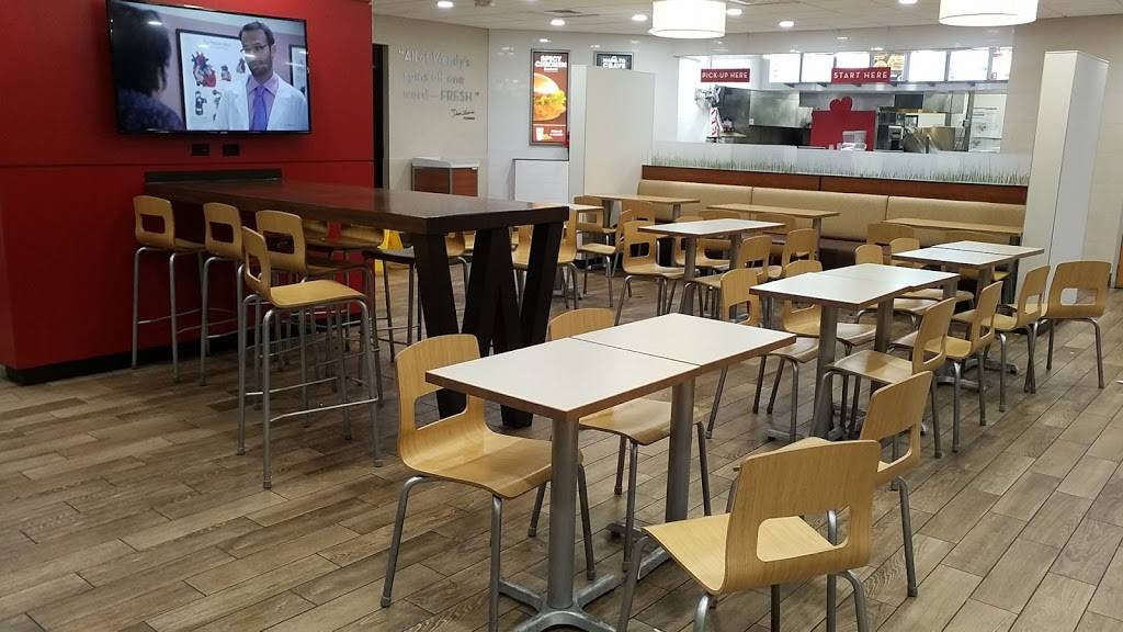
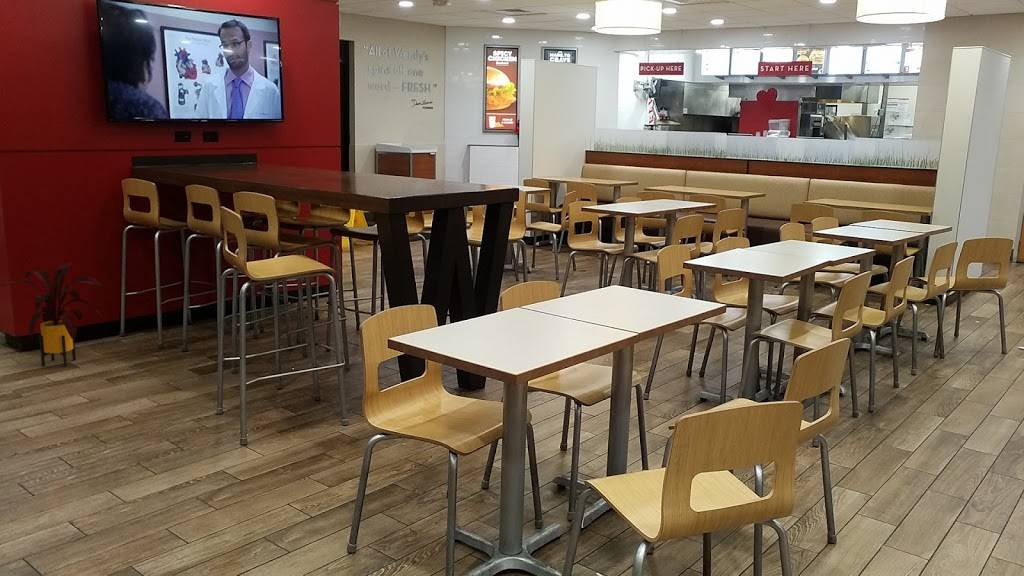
+ house plant [1,262,106,367]
